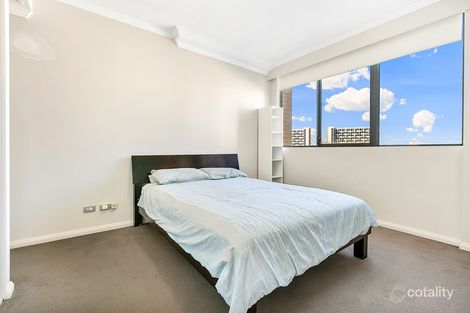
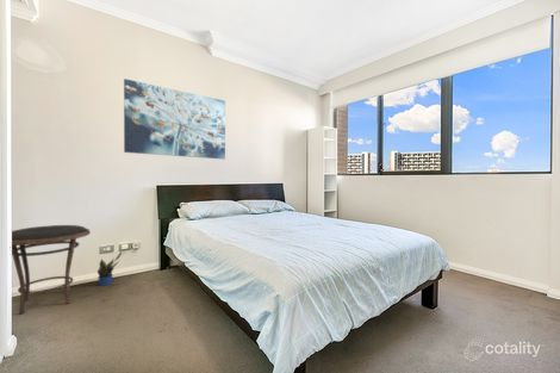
+ side table [11,224,92,315]
+ potted plant [97,251,123,287]
+ wall art [123,77,226,160]
